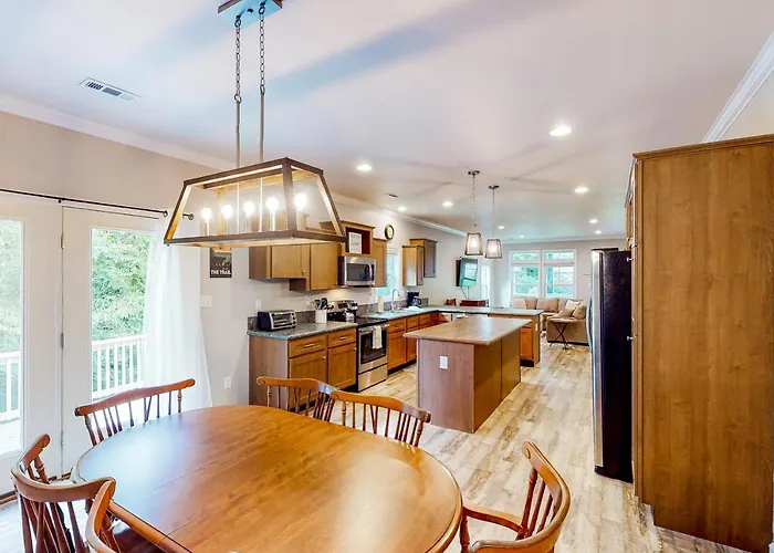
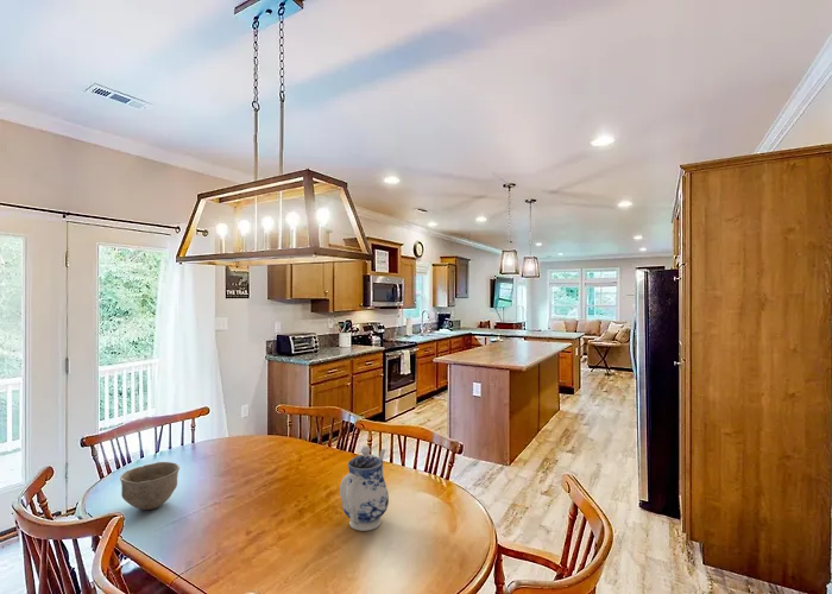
+ bowl [119,461,181,511]
+ teapot [339,444,390,532]
